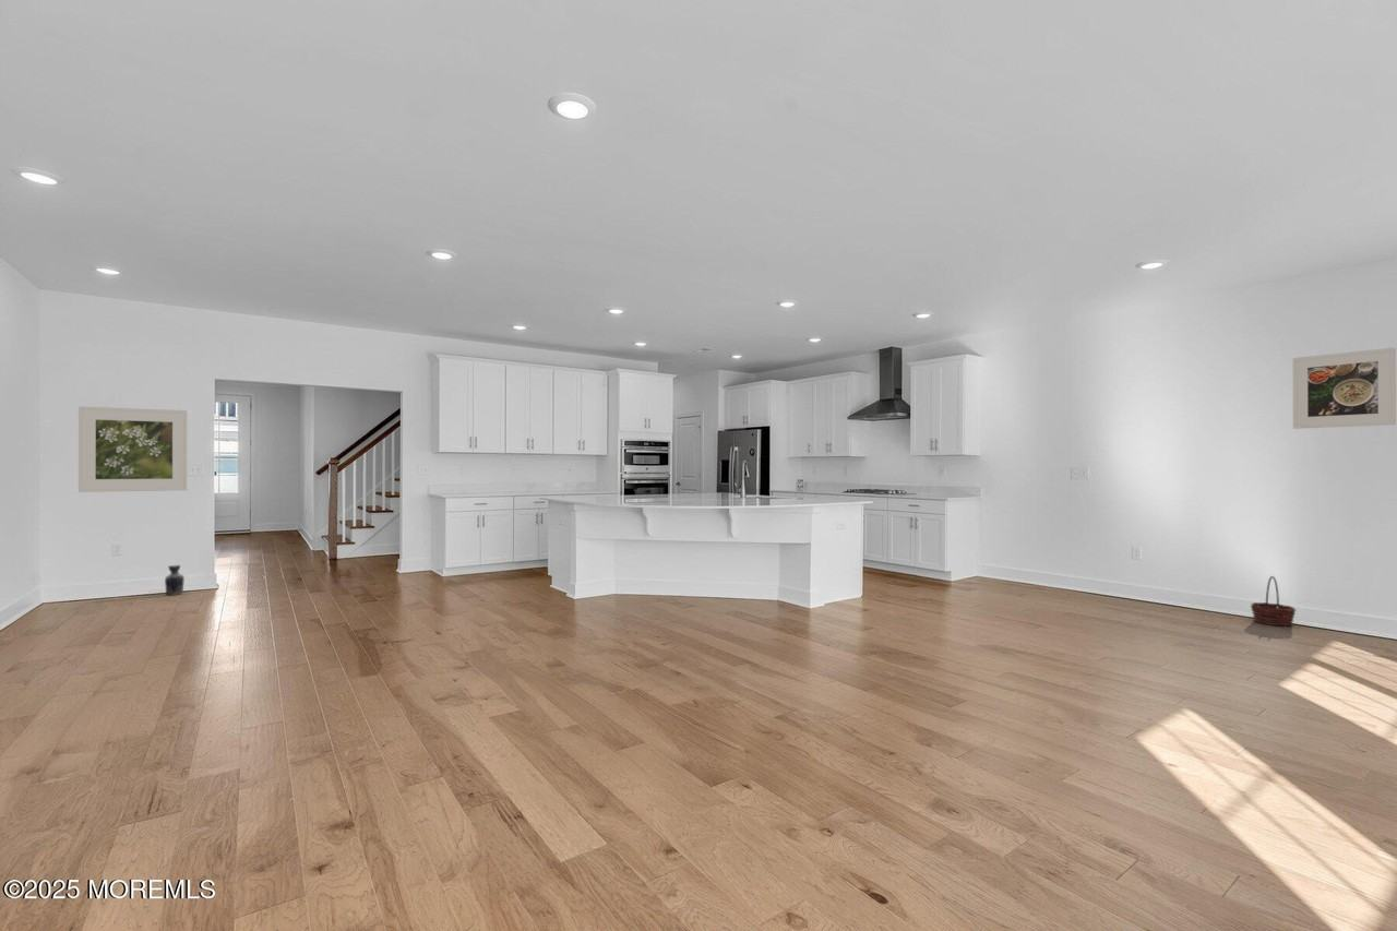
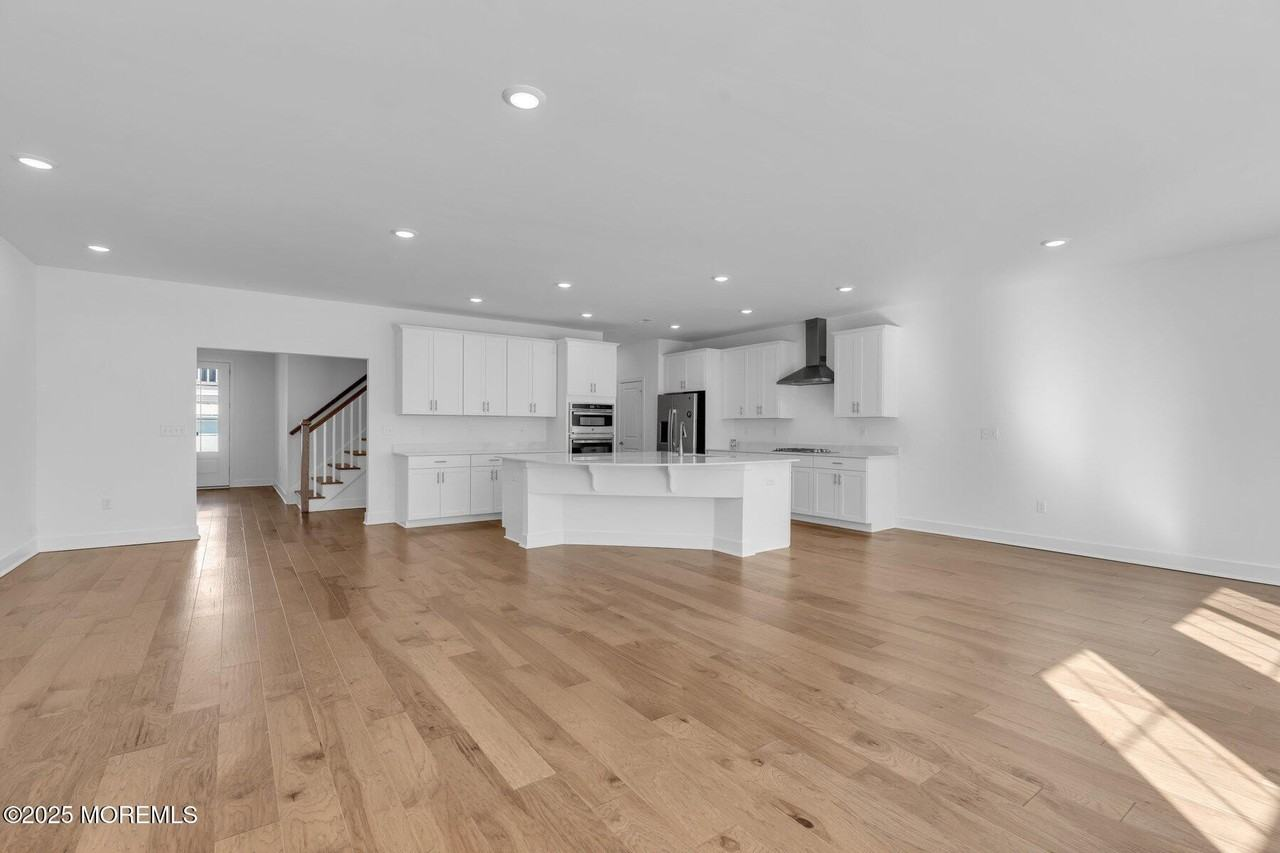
- basket [1250,575,1297,628]
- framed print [1292,346,1397,430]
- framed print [77,405,189,493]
- ceramic jug [164,564,186,596]
